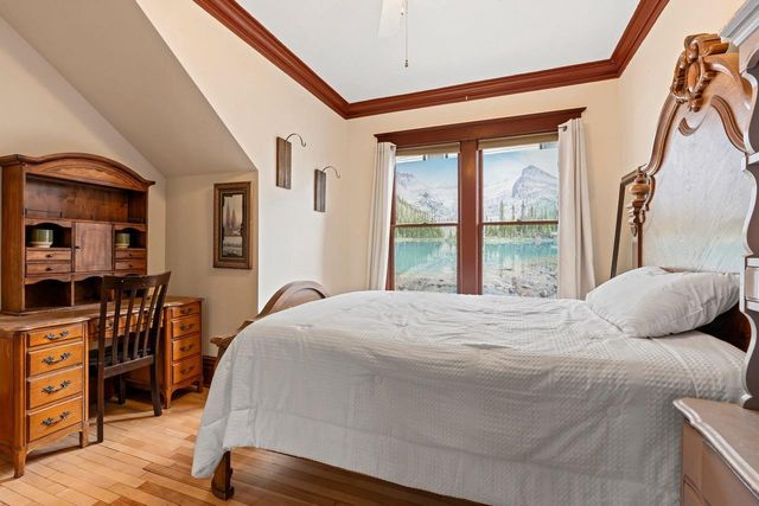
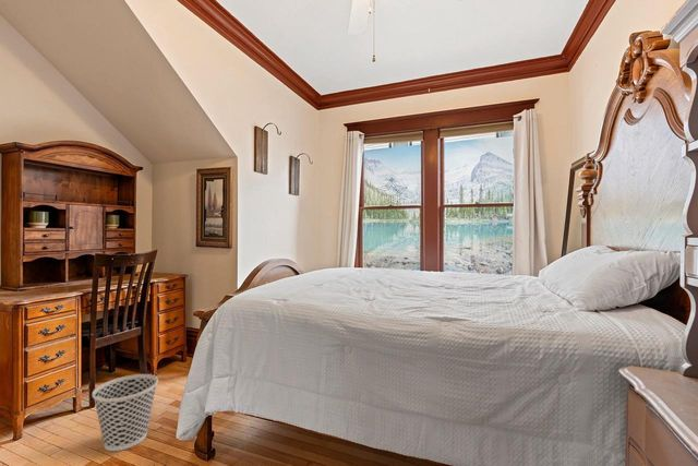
+ wastebasket [92,373,159,452]
